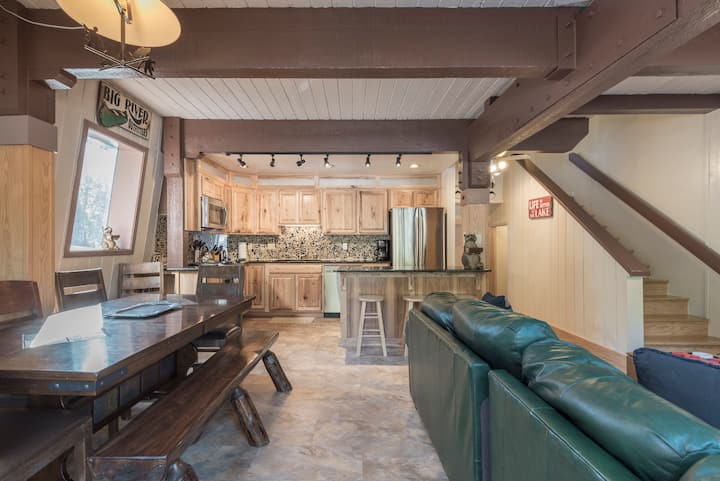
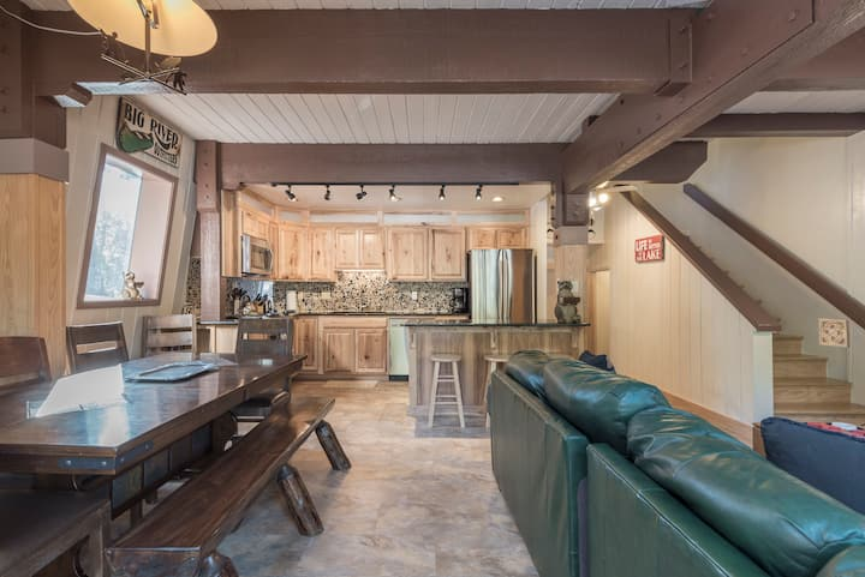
+ wall ornament [818,317,851,349]
